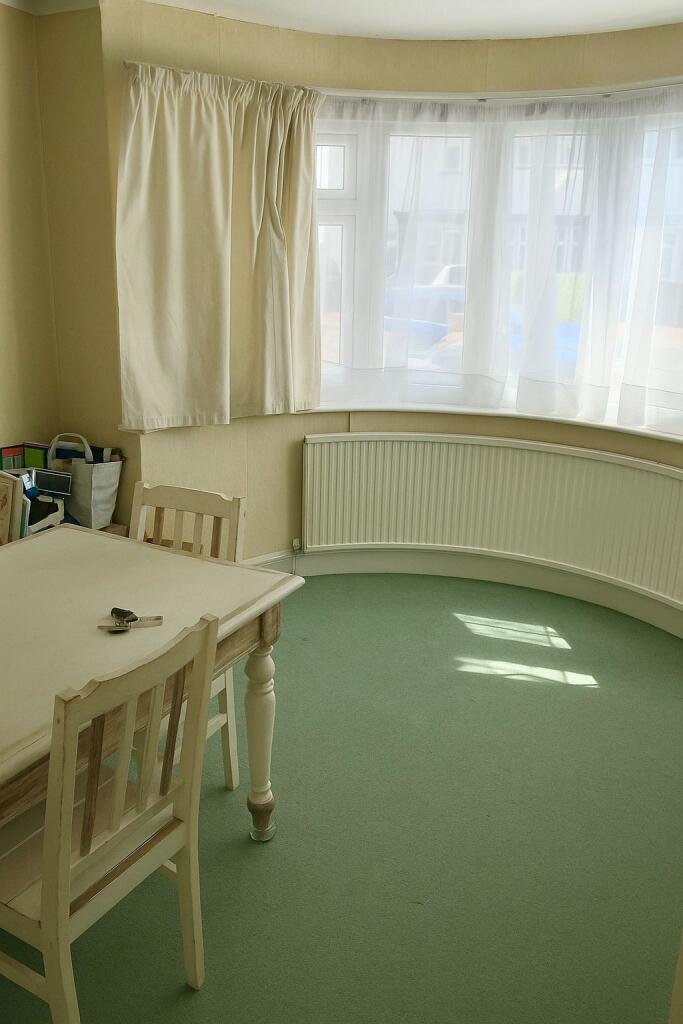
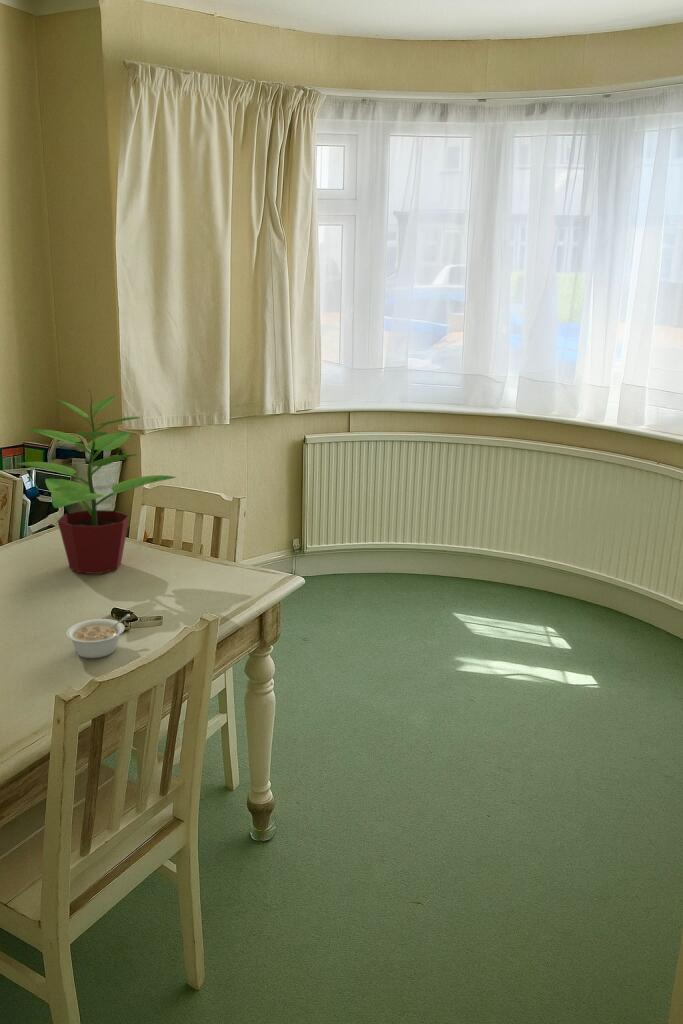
+ legume [66,613,131,659]
+ potted plant [16,388,177,575]
